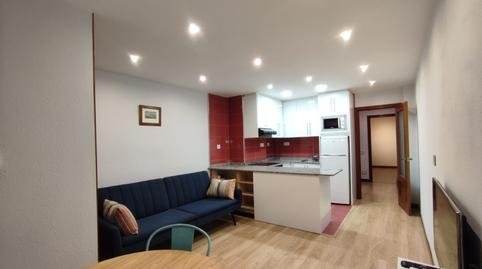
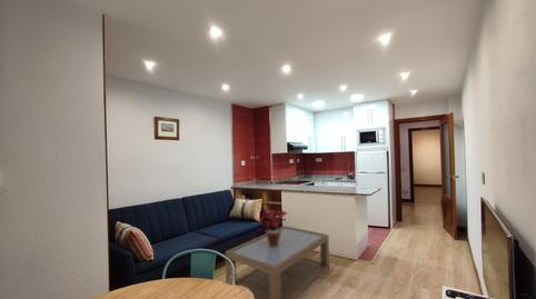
+ potted plant [257,208,289,247]
+ coffee table [225,225,330,299]
